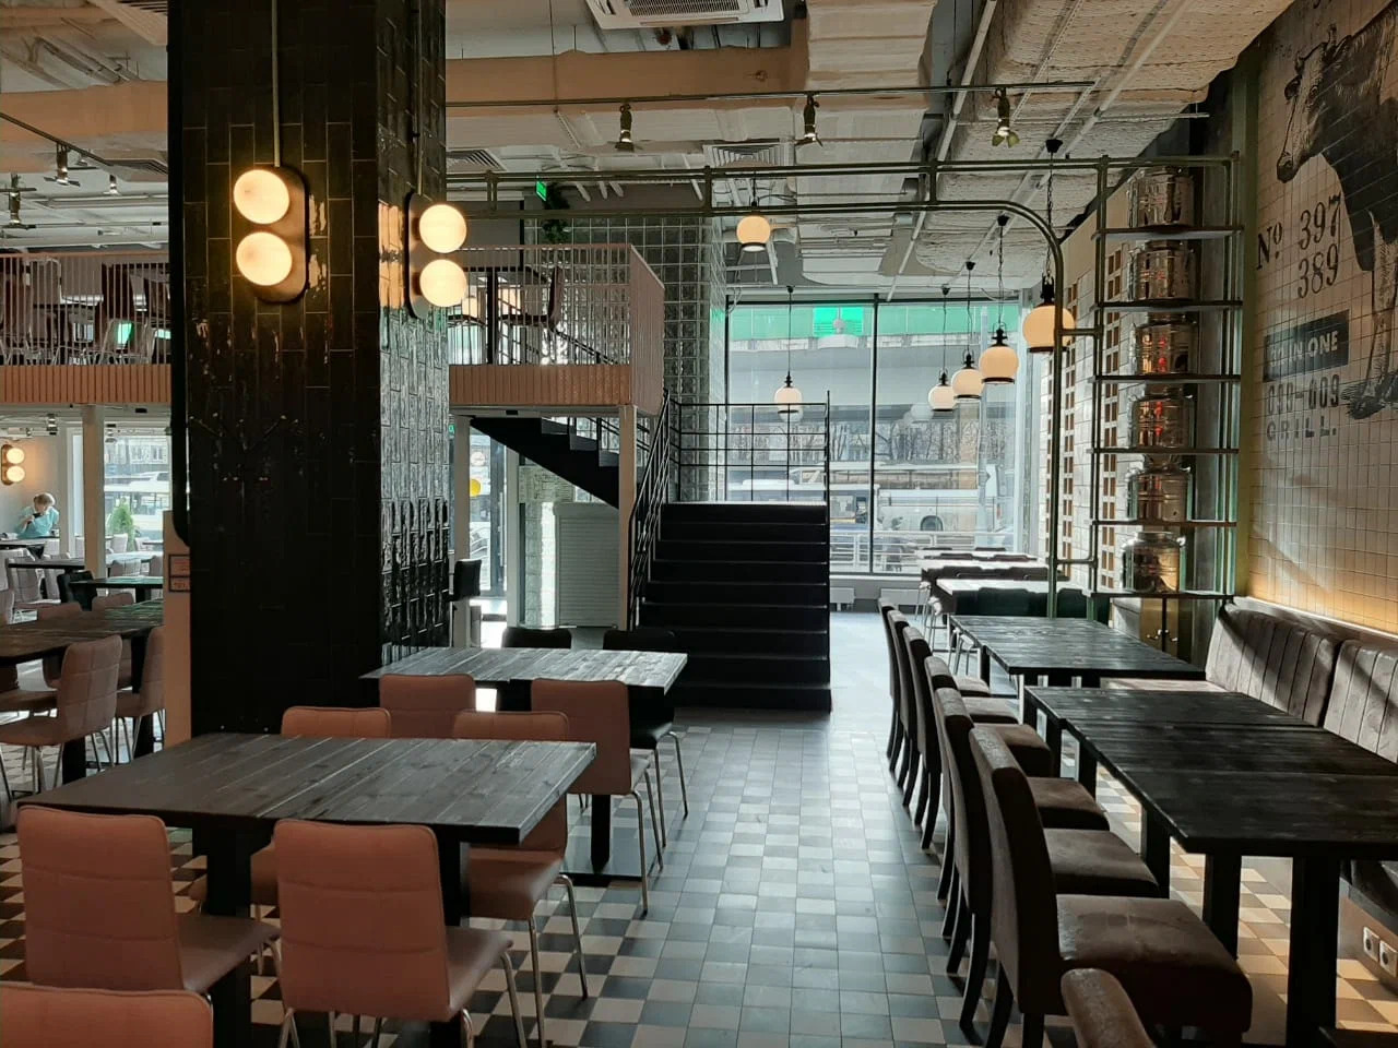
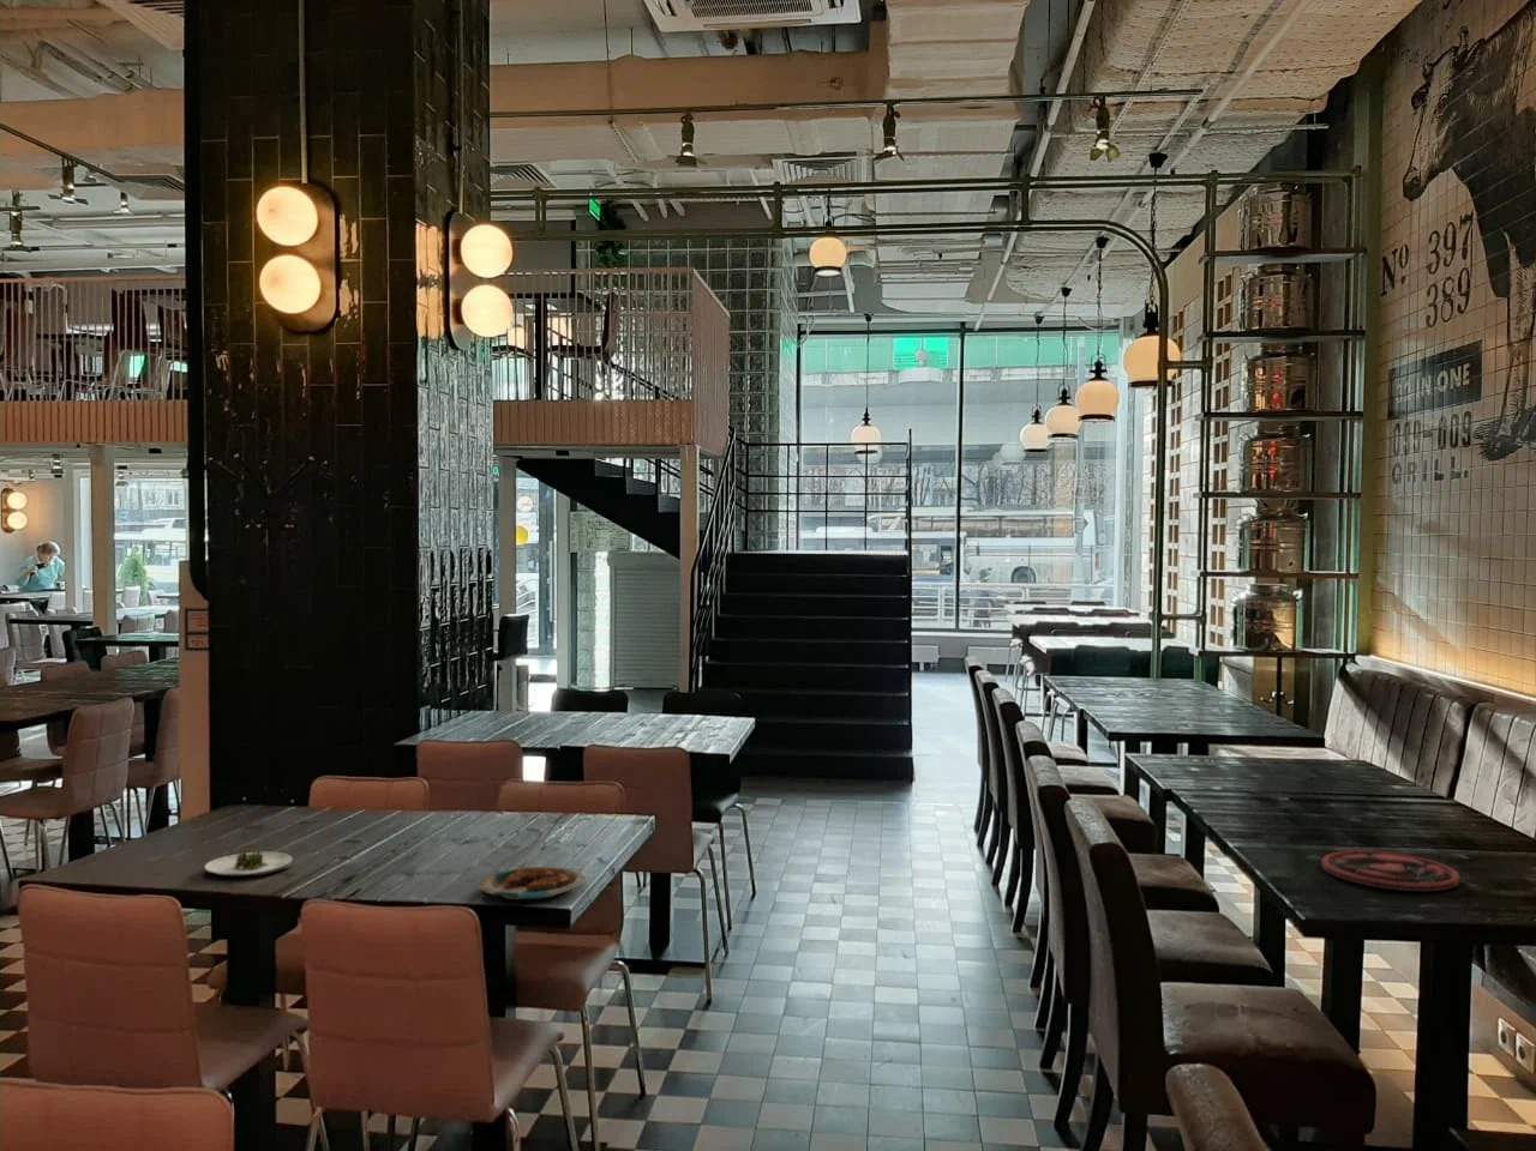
+ salad plate [203,849,294,878]
+ plate [478,866,587,901]
+ plate [1321,850,1460,892]
